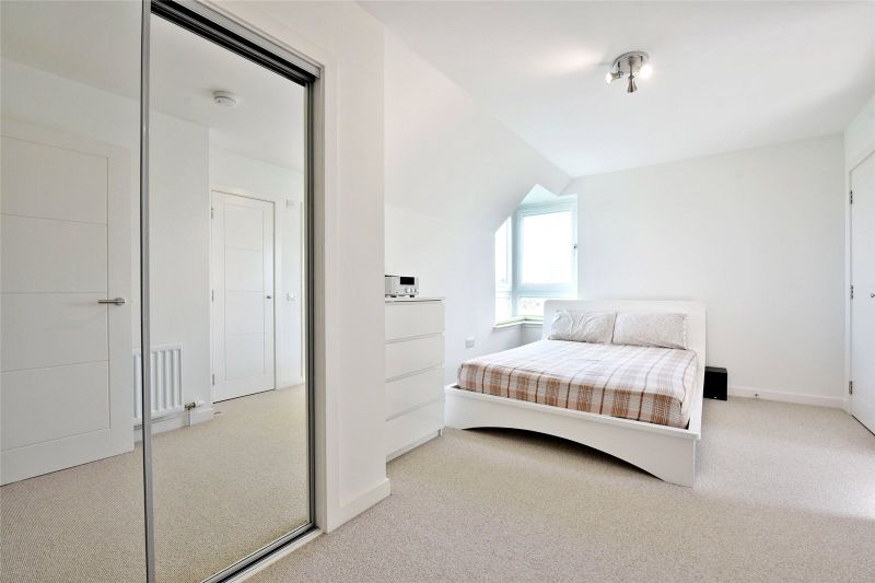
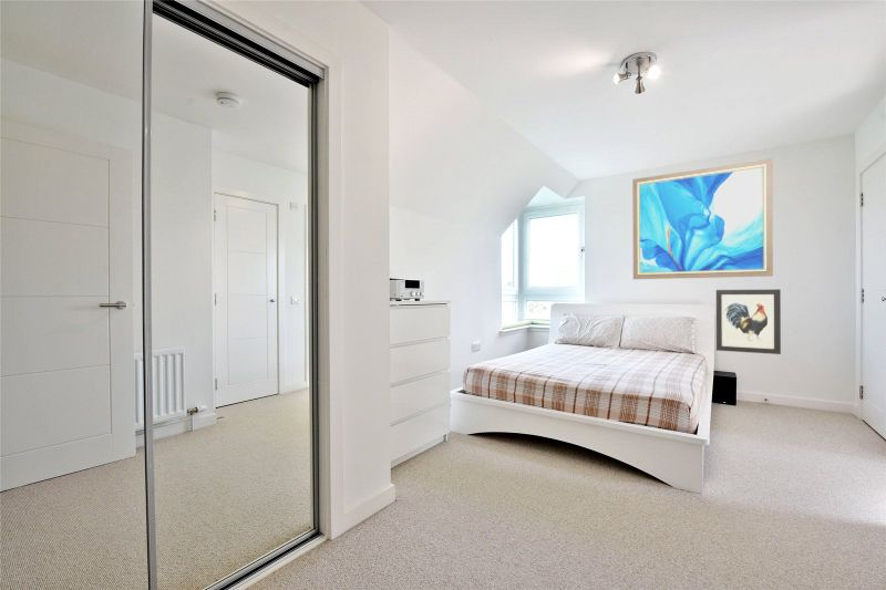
+ wall art [715,288,782,355]
+ wall art [631,157,774,280]
